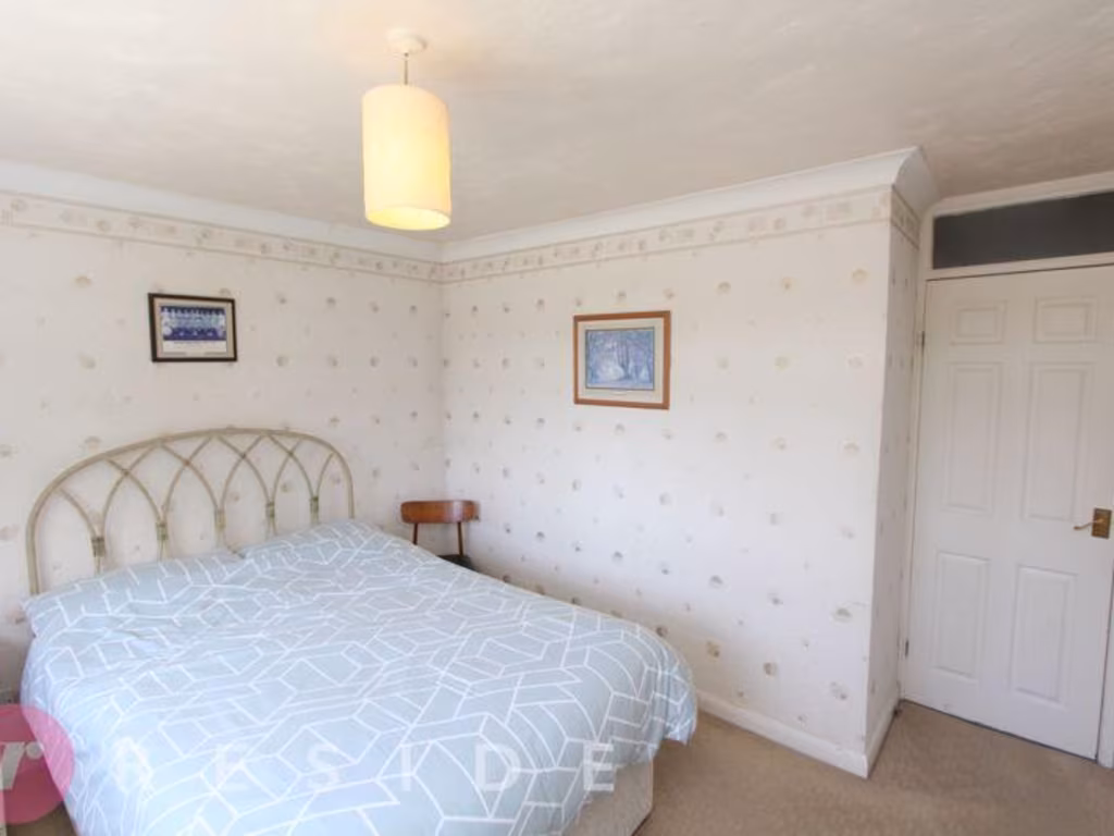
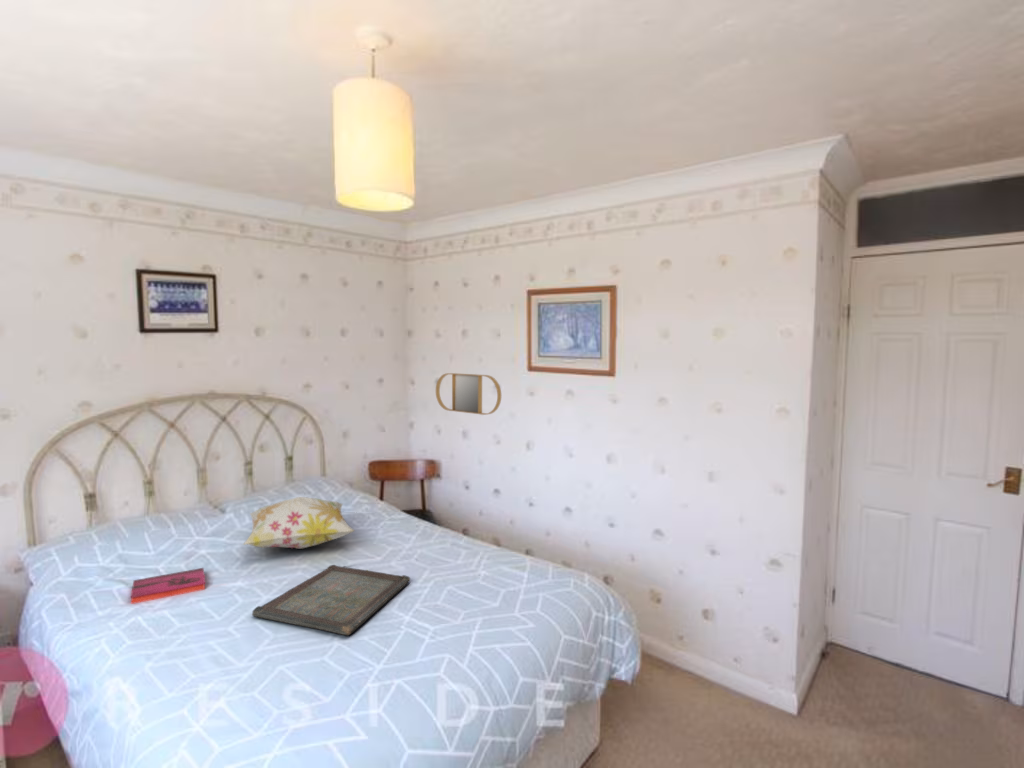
+ decorative pillow [242,496,355,550]
+ serving tray [251,564,411,636]
+ home mirror [435,372,502,416]
+ hardback book [129,567,206,605]
